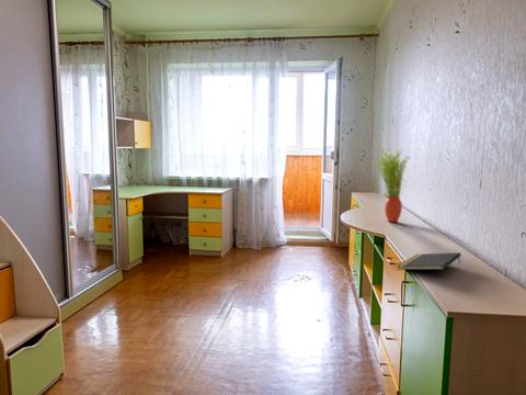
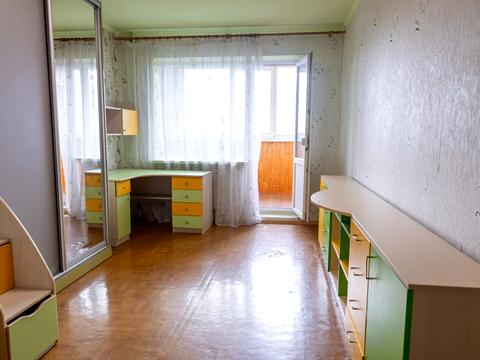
- potted plant [375,146,411,223]
- notepad [396,251,462,271]
